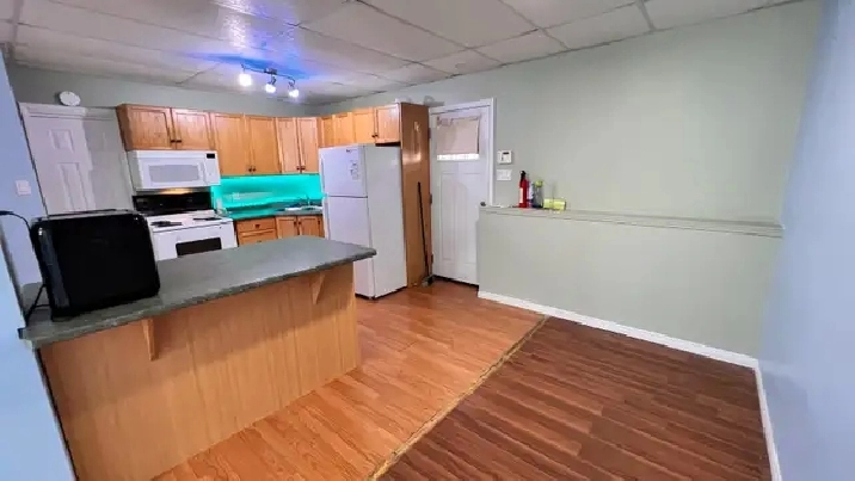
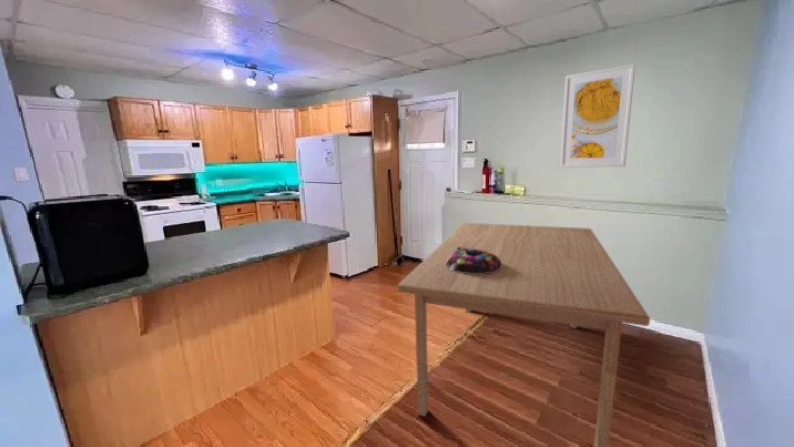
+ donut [446,246,501,273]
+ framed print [559,63,637,169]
+ table [396,222,651,447]
